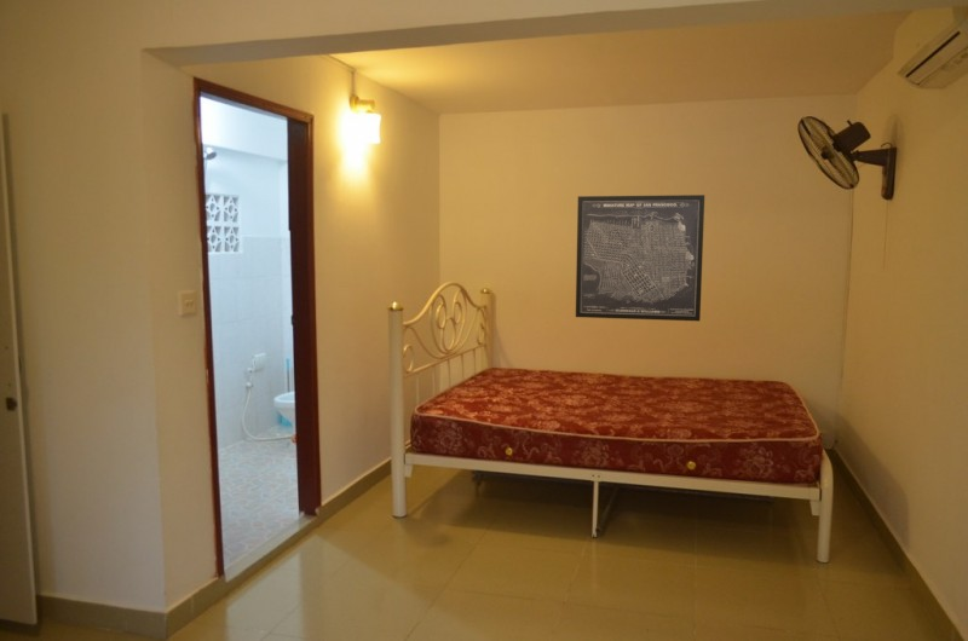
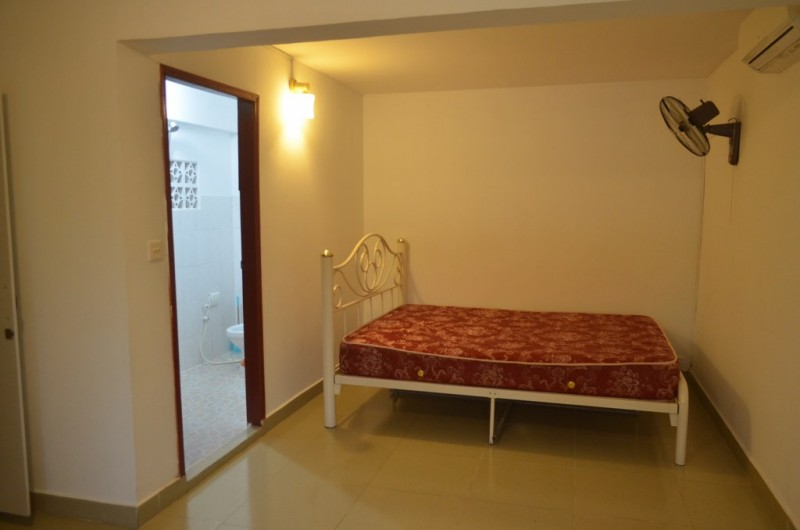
- wall art [575,194,705,322]
